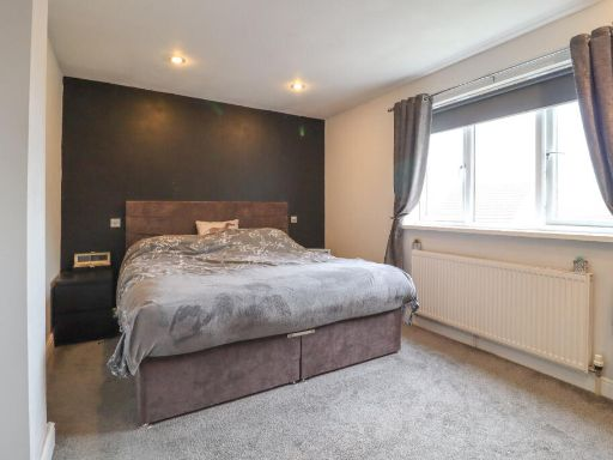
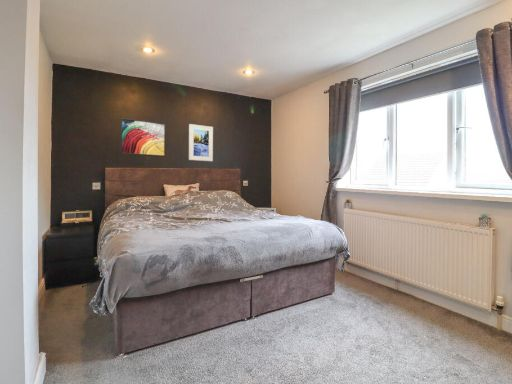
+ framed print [188,123,214,162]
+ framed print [120,117,167,158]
